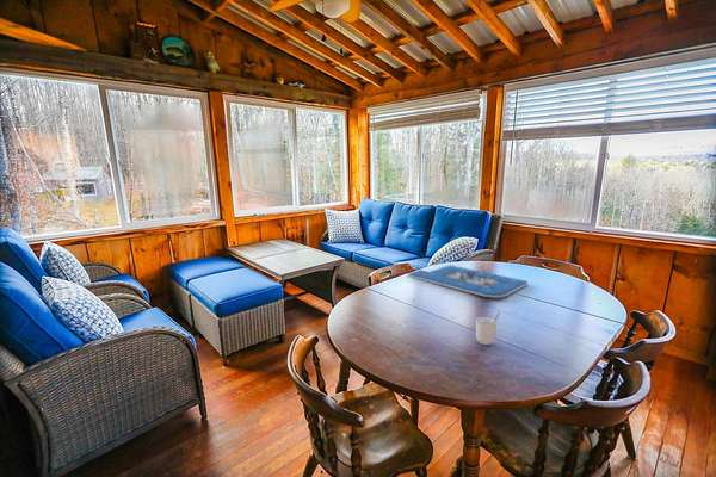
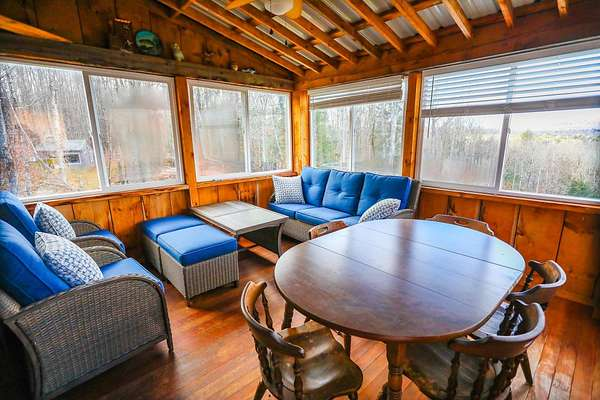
- cup [475,311,501,346]
- board game [406,264,530,298]
